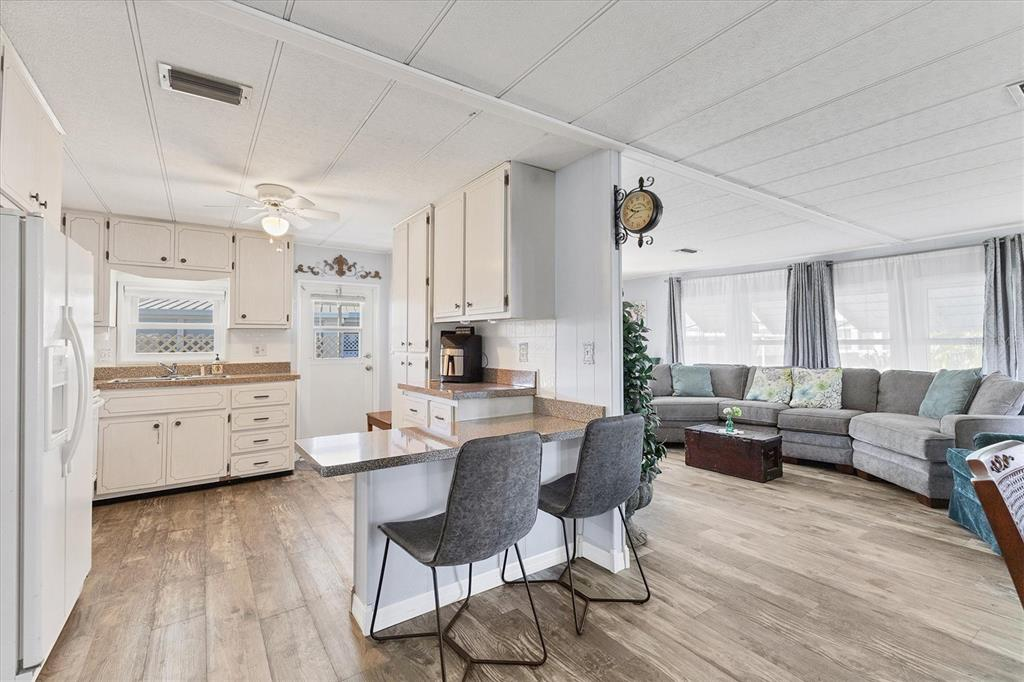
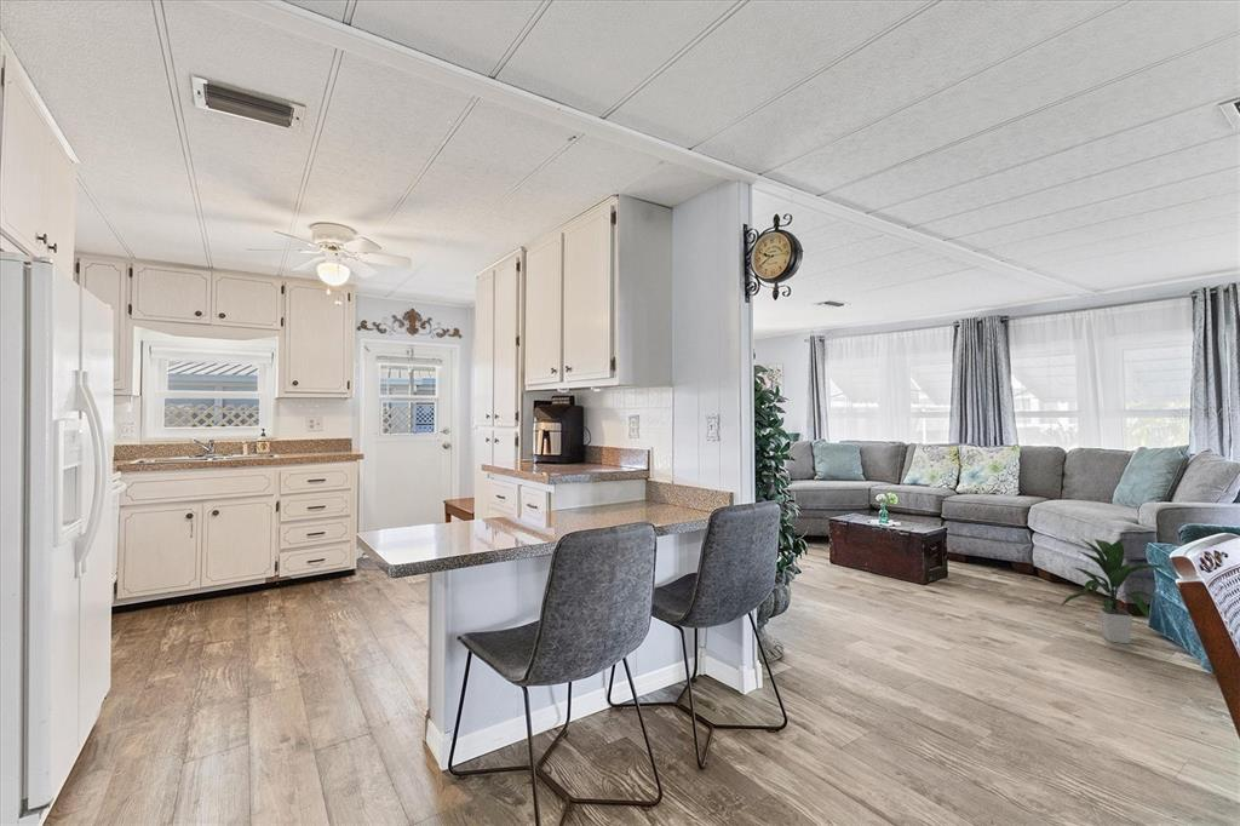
+ indoor plant [1057,537,1169,644]
